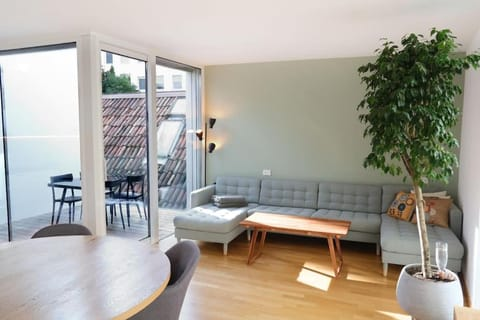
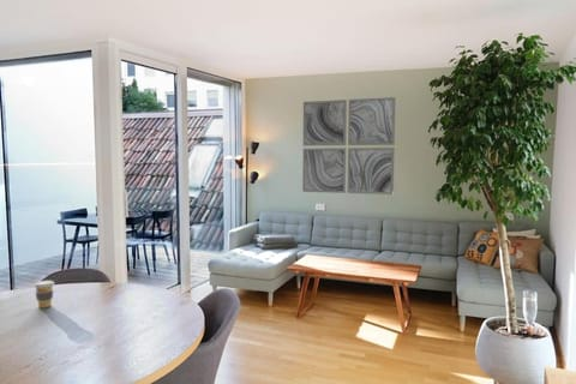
+ wall art [301,96,396,196]
+ coffee cup [32,280,55,310]
